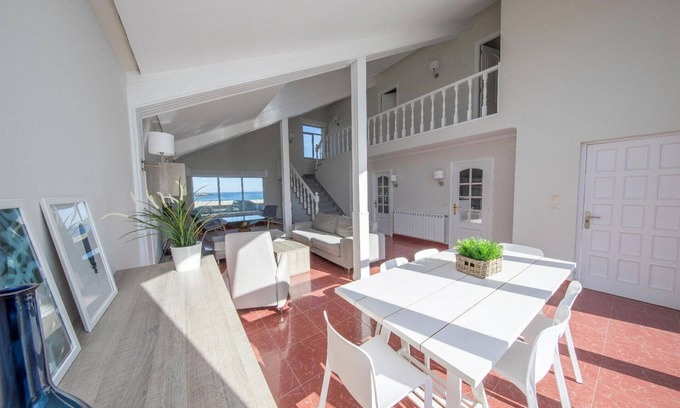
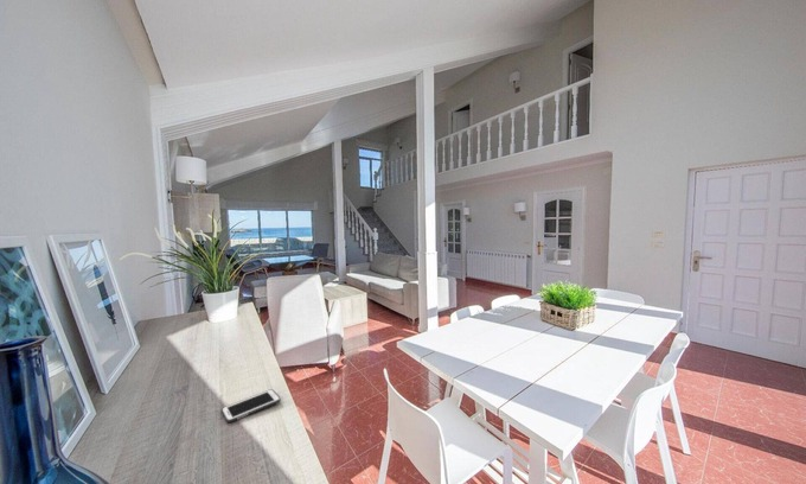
+ cell phone [220,388,282,424]
